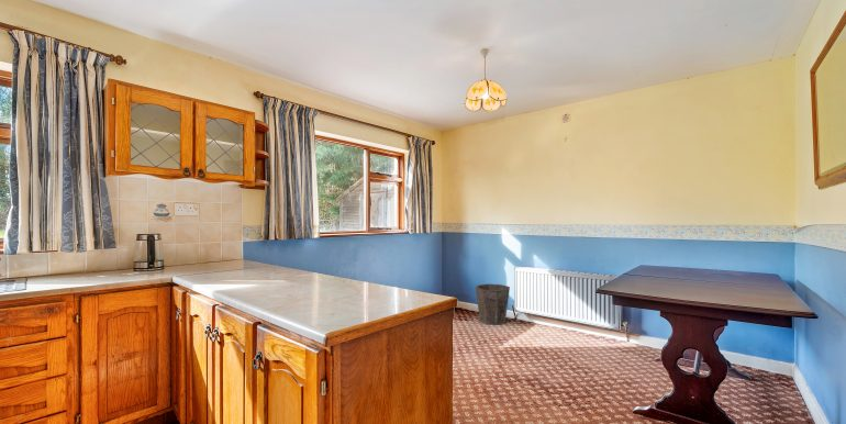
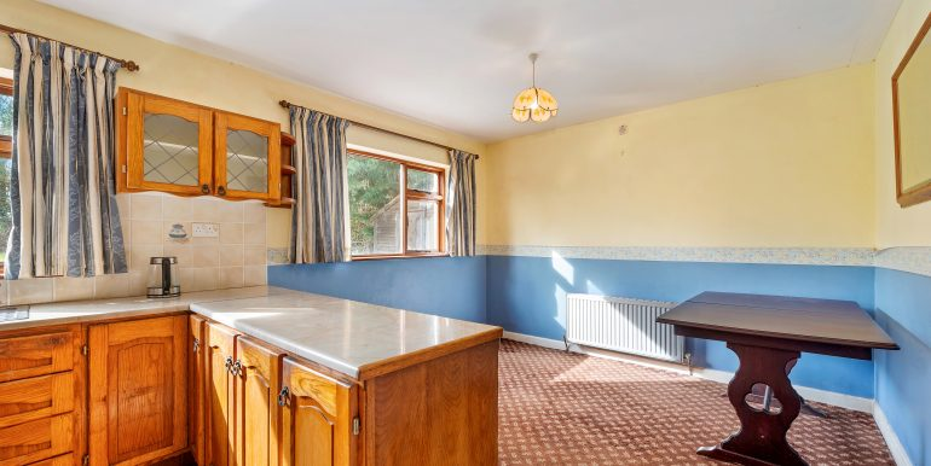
- waste bin [475,282,511,326]
